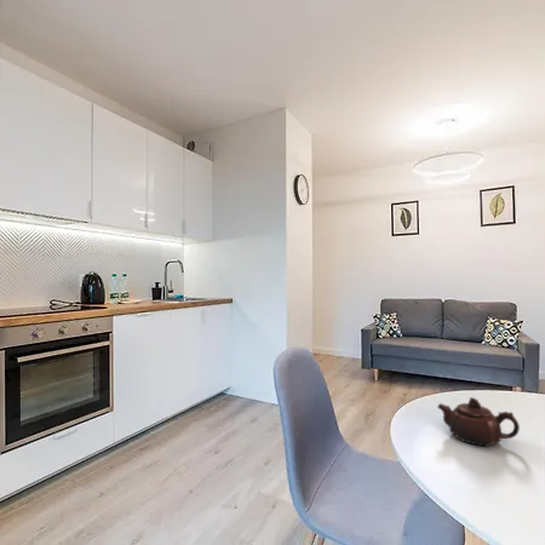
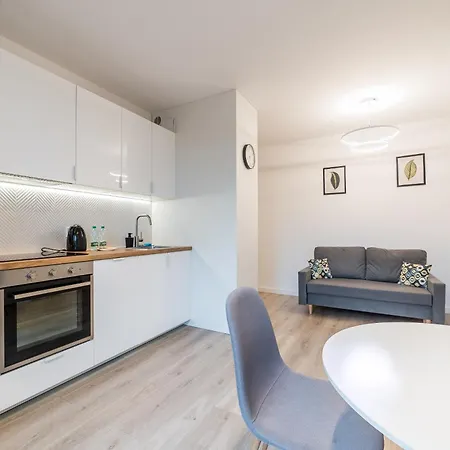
- teapot [436,396,521,448]
